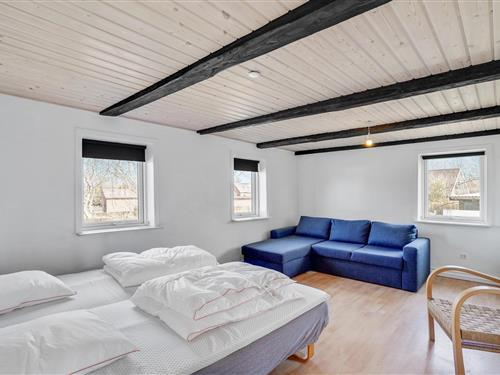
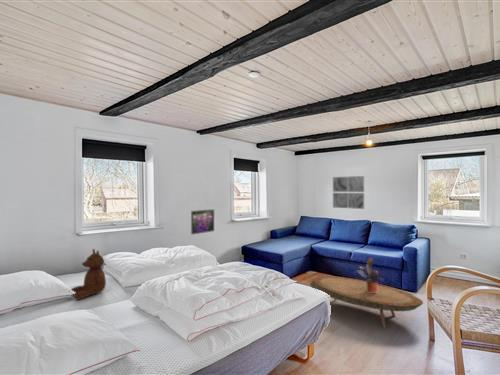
+ teddy bear [70,248,107,301]
+ coffee table [309,275,424,329]
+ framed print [190,208,215,235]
+ potted plant [355,256,384,293]
+ wall art [332,175,365,210]
